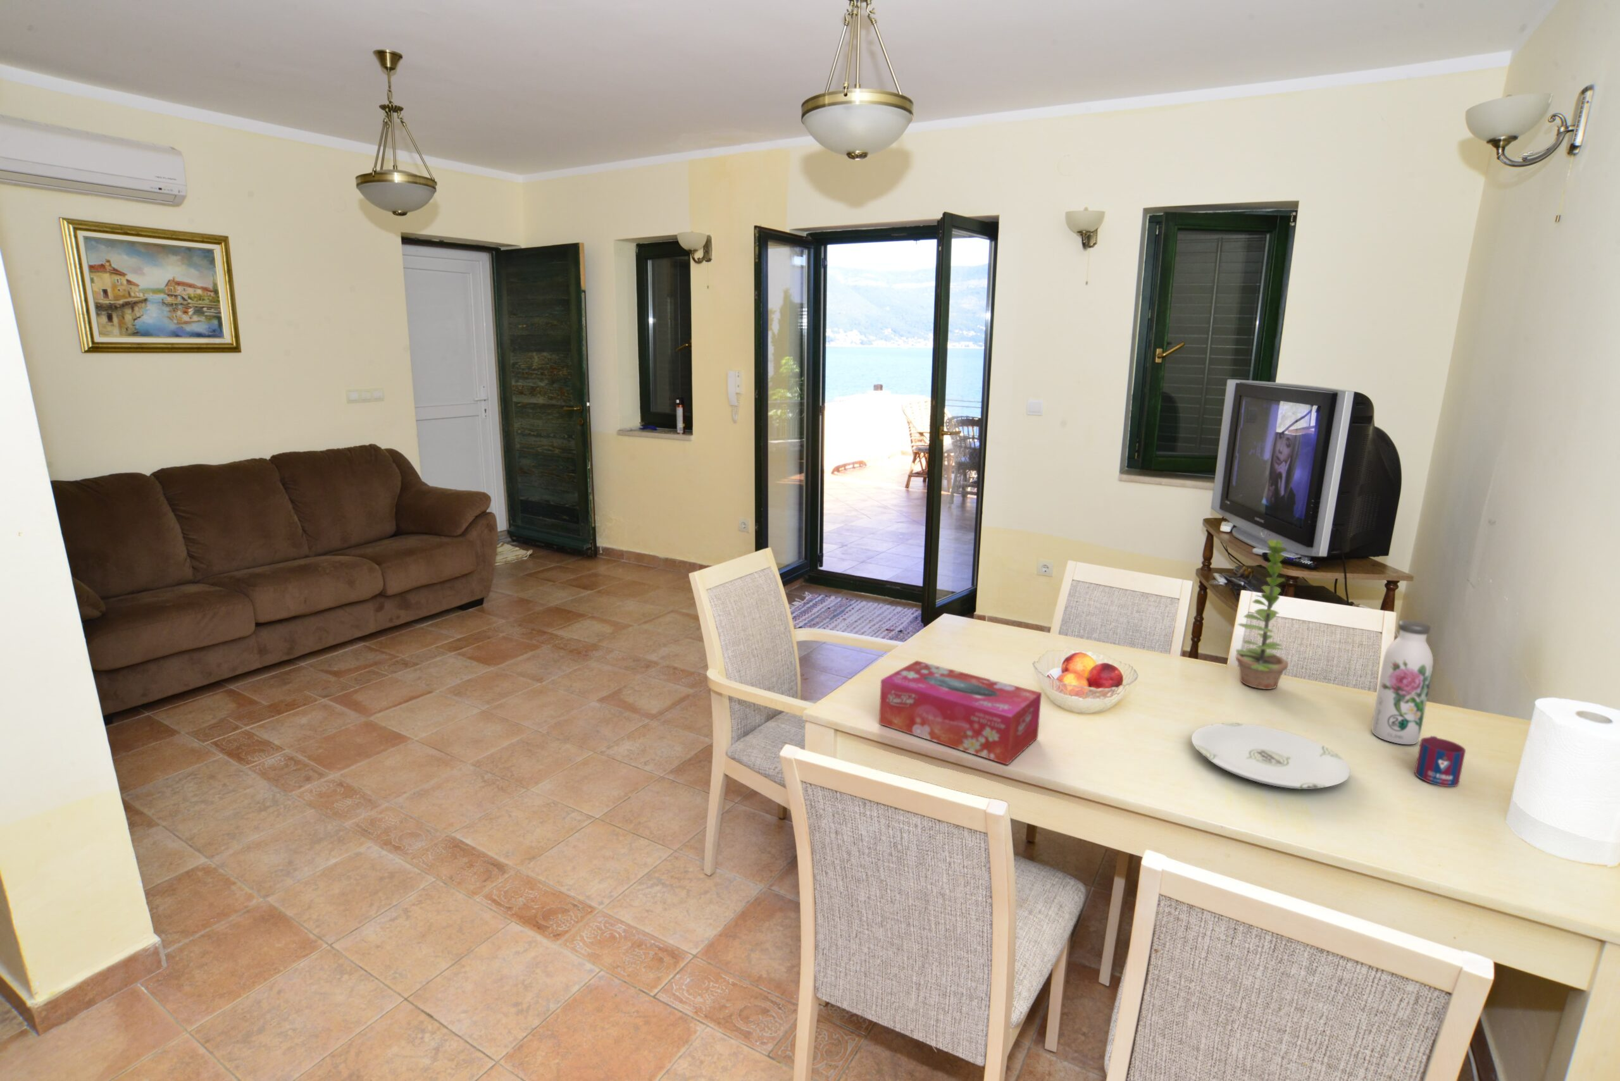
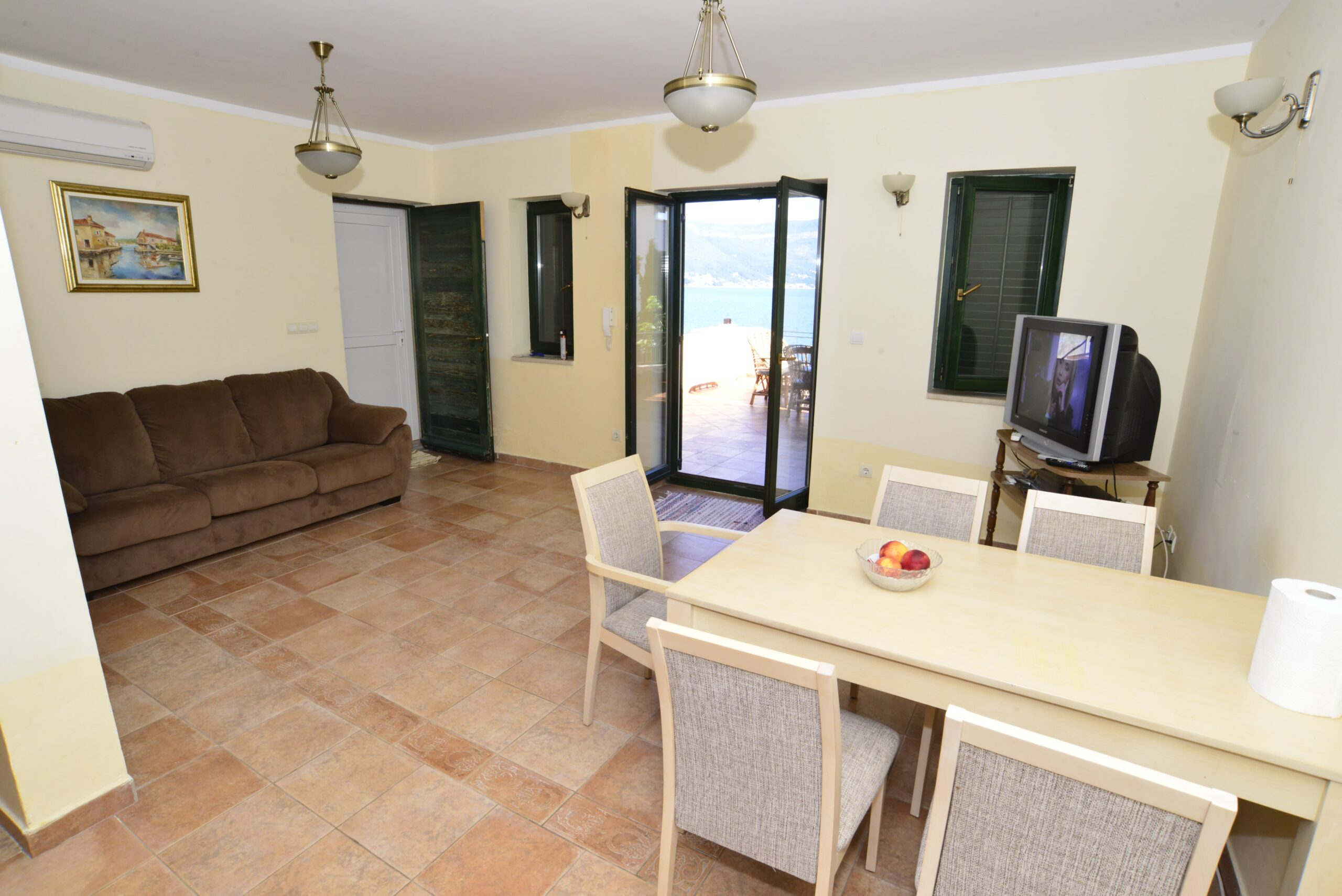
- mug [1415,736,1467,788]
- plant [1235,539,1289,690]
- plate [1191,723,1351,790]
- water bottle [1371,619,1434,746]
- tissue box [879,660,1042,765]
